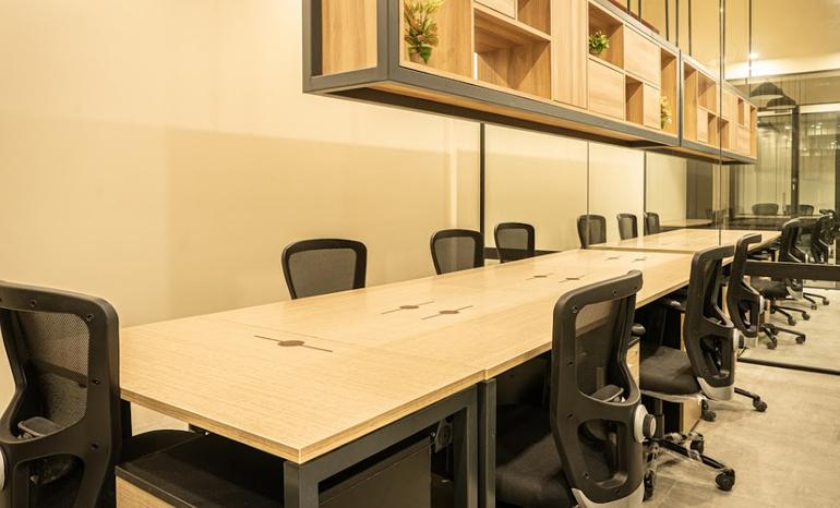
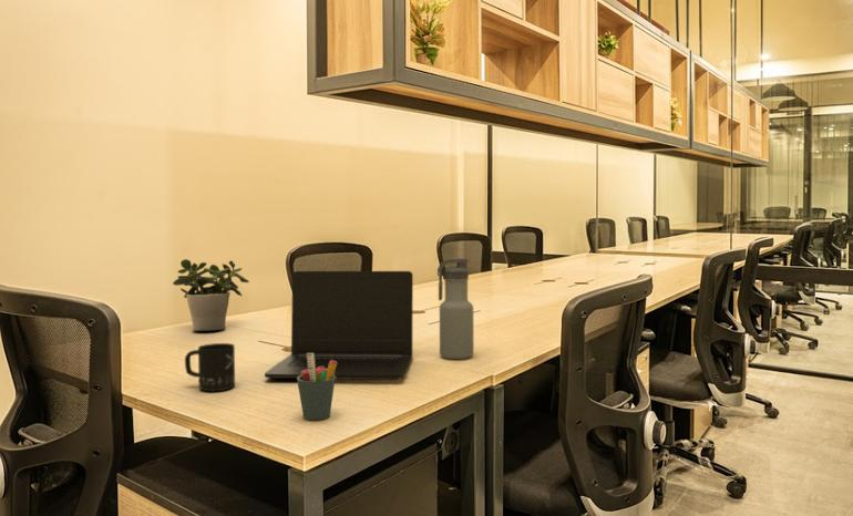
+ mug [184,342,236,392]
+ laptop [264,270,414,381]
+ pen holder [296,353,337,421]
+ water bottle [436,257,475,360]
+ potted plant [172,258,250,332]
